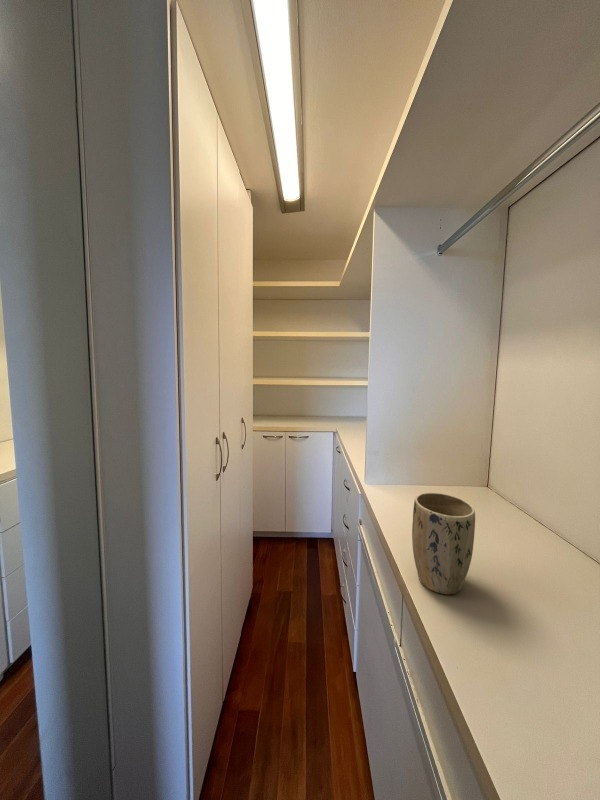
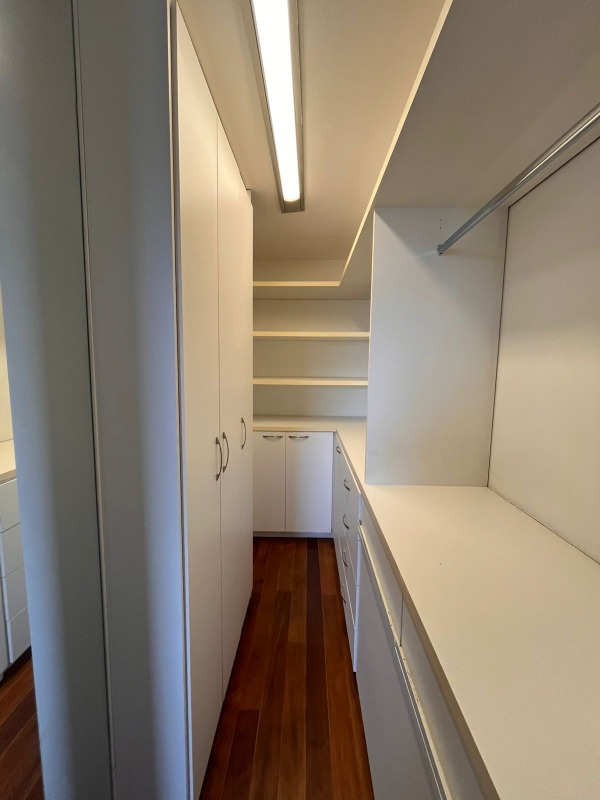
- plant pot [411,492,476,595]
